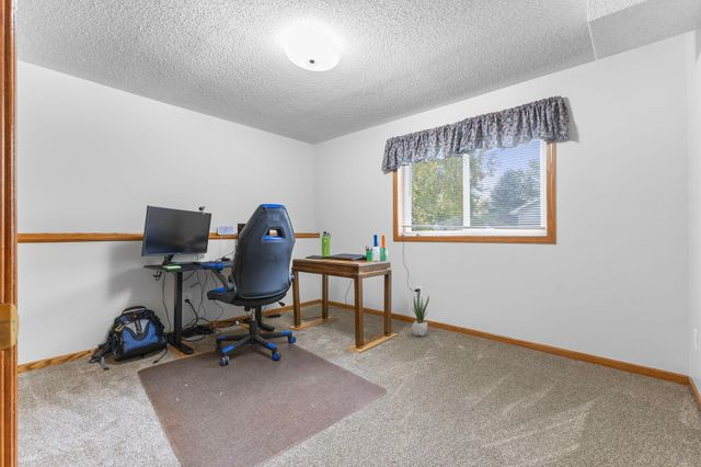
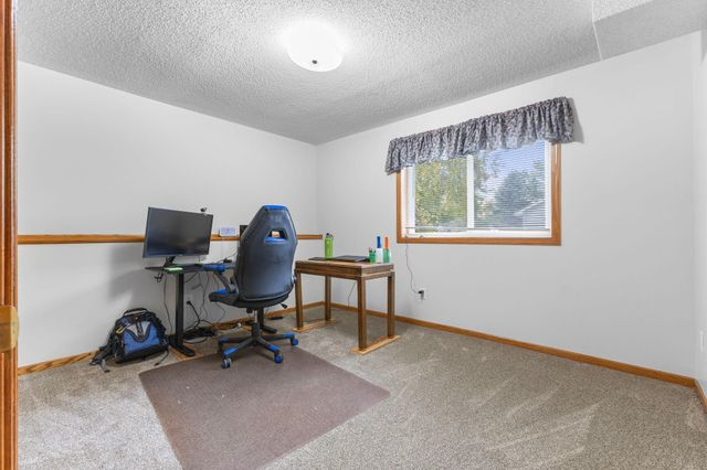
- potted plant [411,294,430,338]
